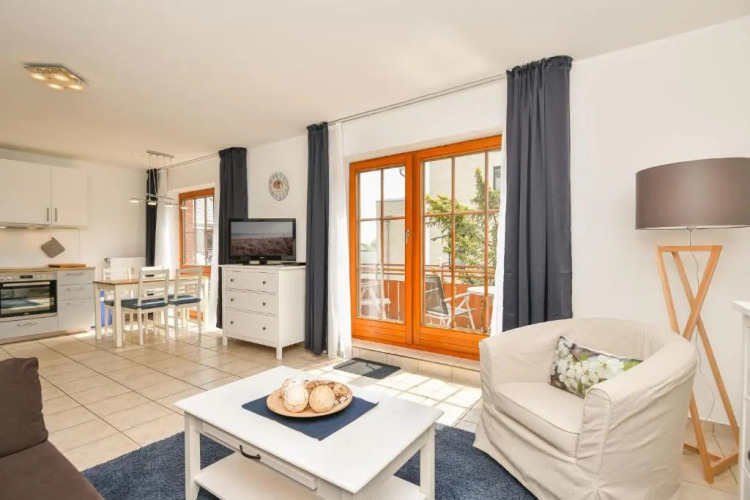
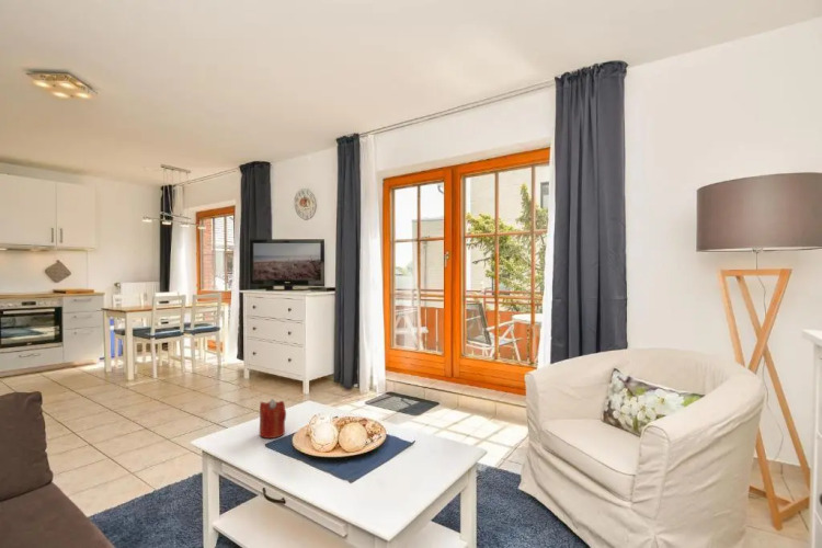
+ candle [259,398,287,439]
